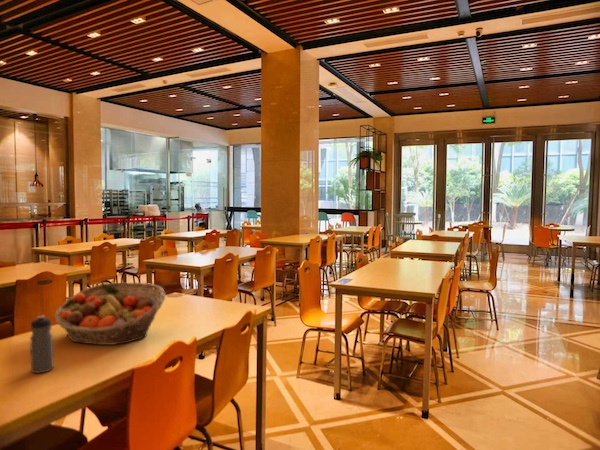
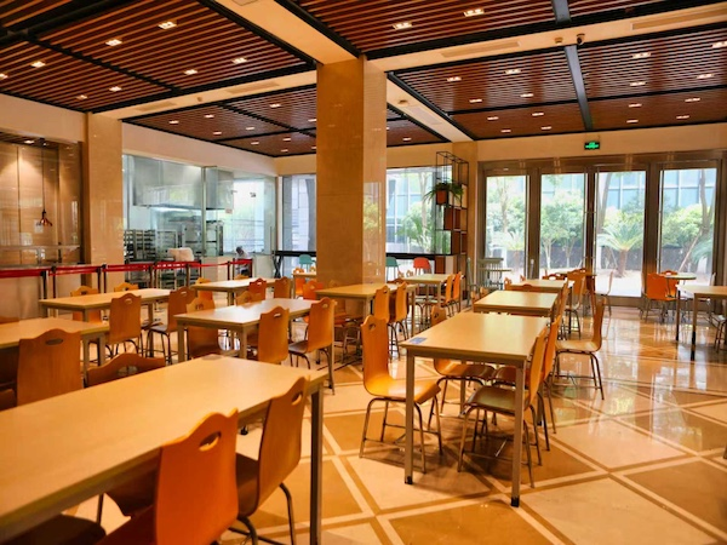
- water bottle [29,315,55,374]
- fruit basket [53,282,167,346]
